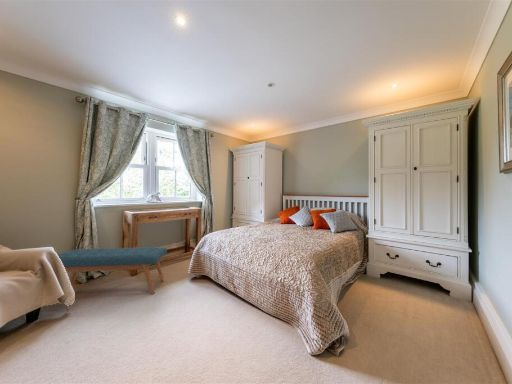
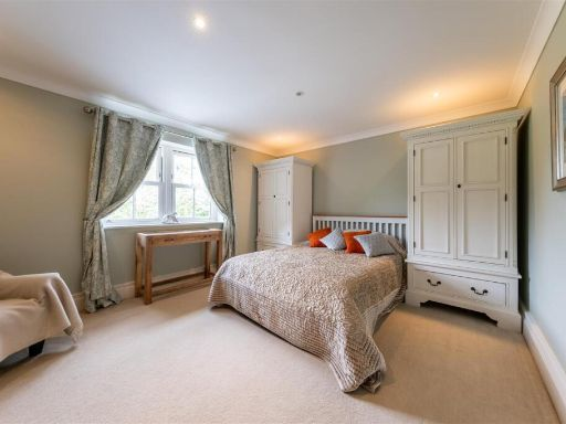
- bench [57,246,168,295]
